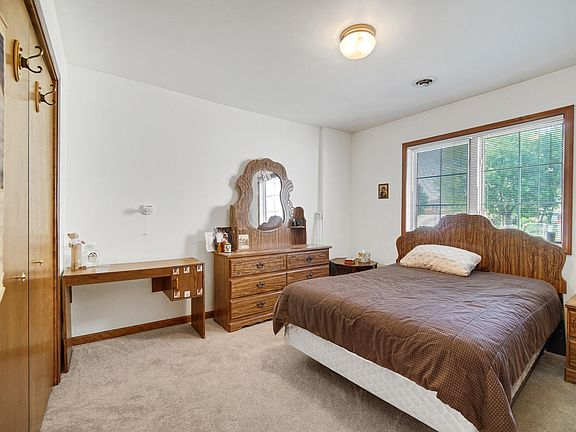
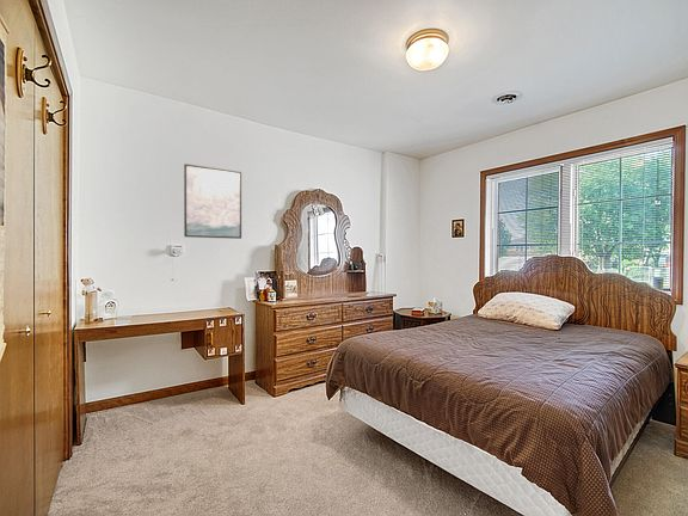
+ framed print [183,162,242,240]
